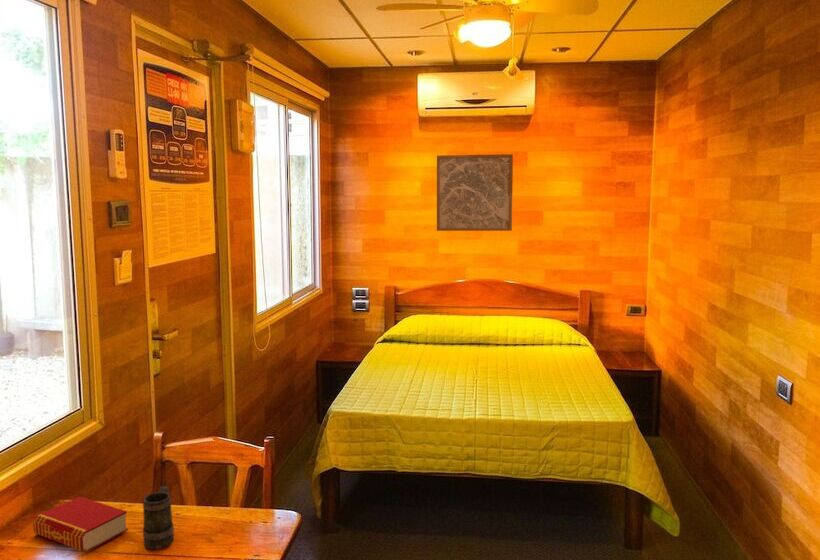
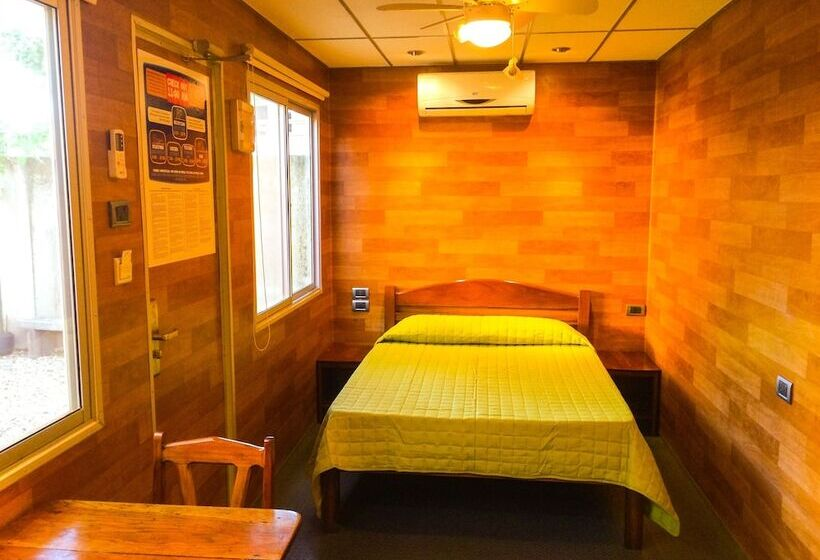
- mug [142,485,175,550]
- book [32,496,129,553]
- wall art [436,153,514,232]
